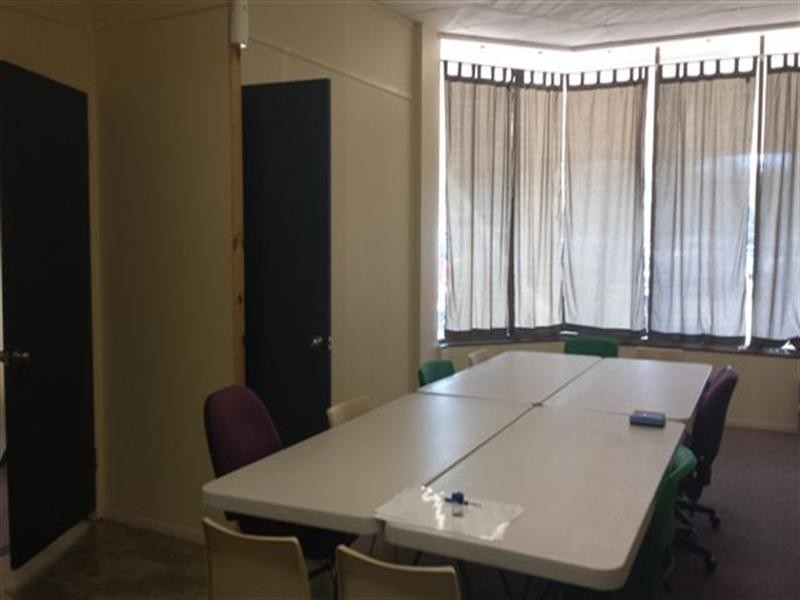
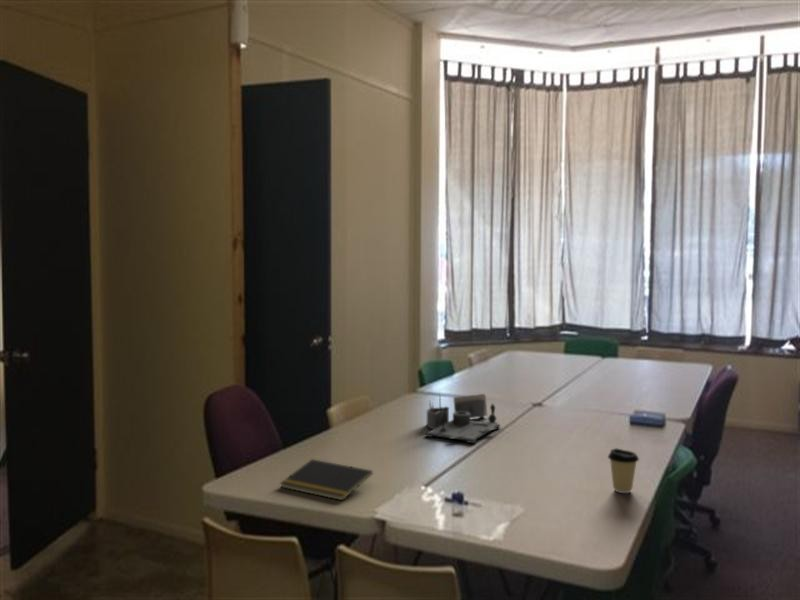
+ coffee cup [607,447,640,494]
+ desk organizer [424,391,501,444]
+ notepad [279,458,374,502]
